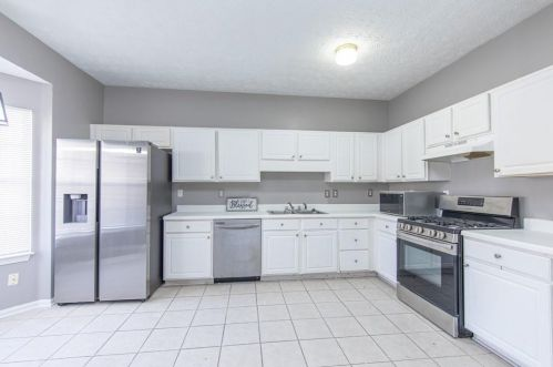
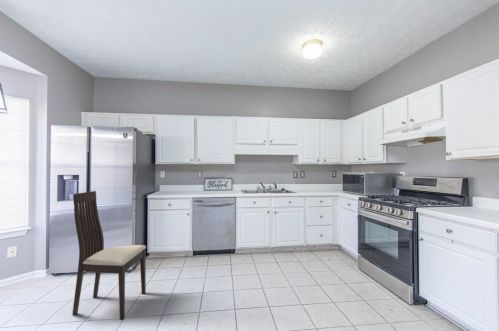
+ chair [71,190,147,321]
